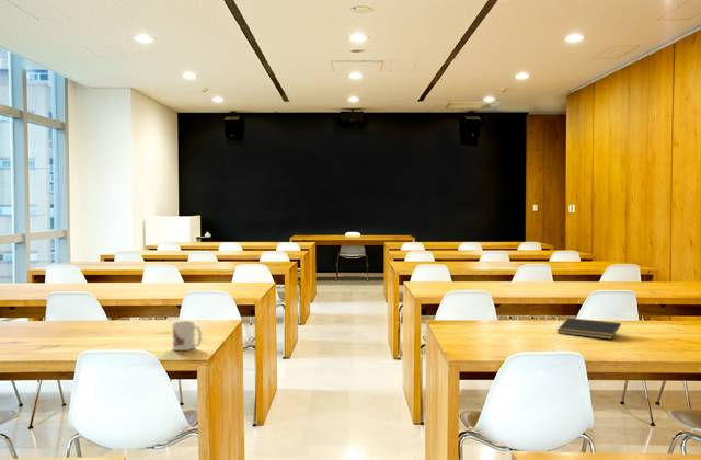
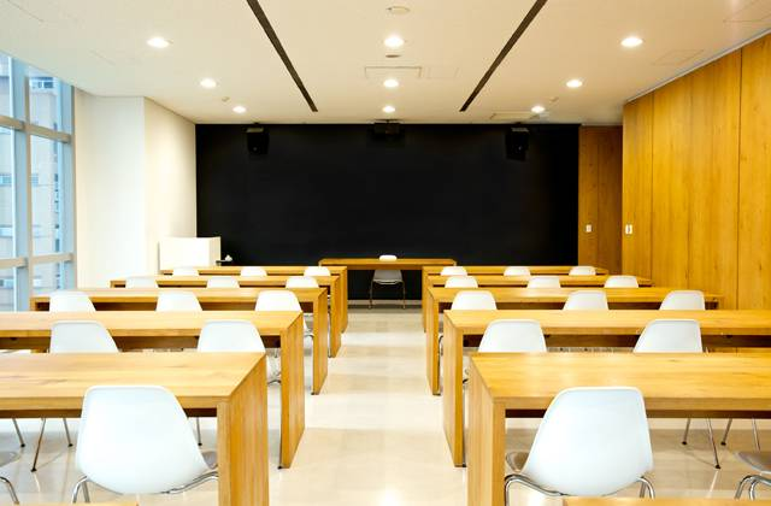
- mug [172,320,203,352]
- notepad [555,317,622,341]
